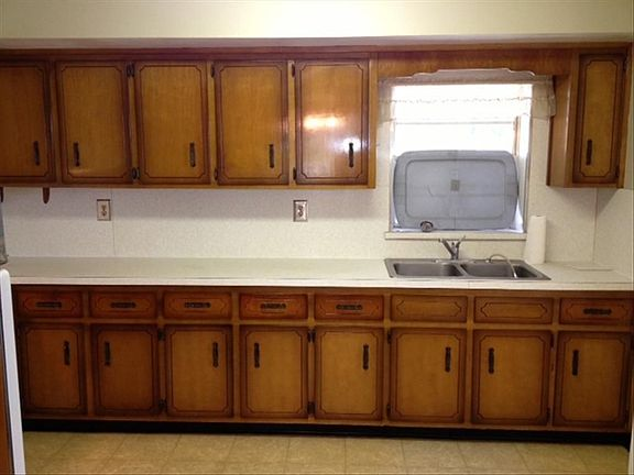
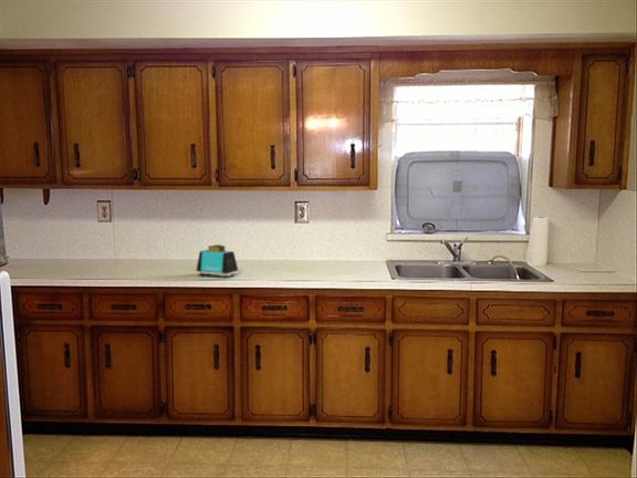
+ toaster [195,243,239,279]
